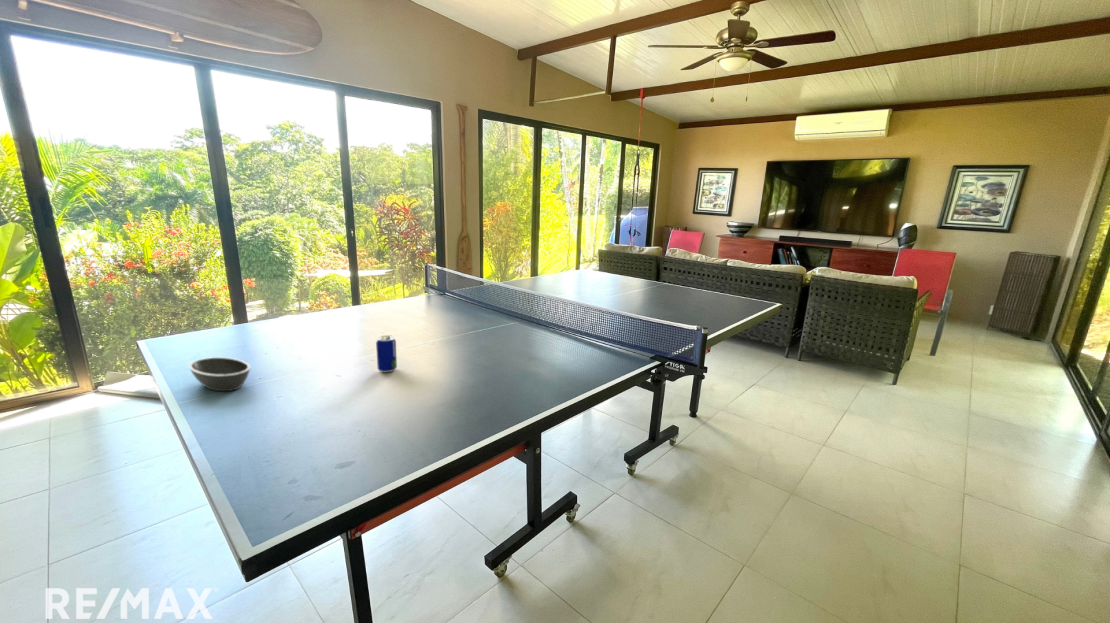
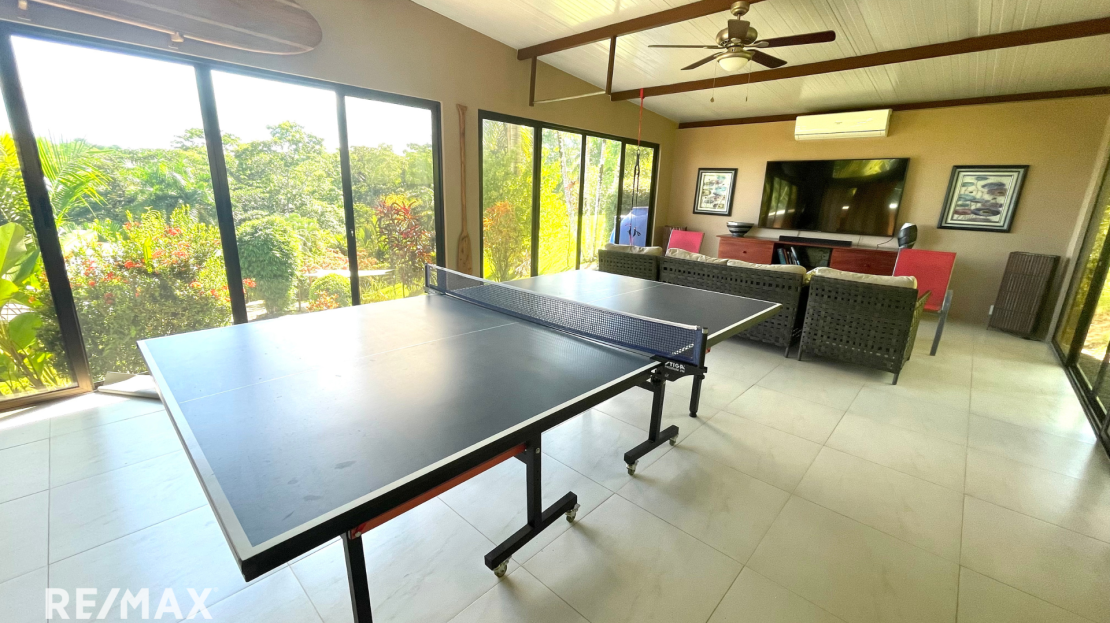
- bowl [188,356,251,392]
- beer can [375,334,398,373]
